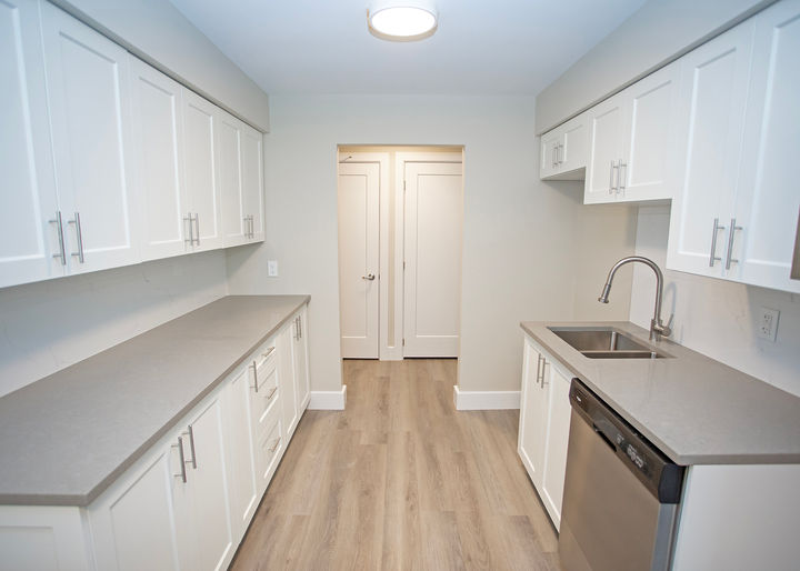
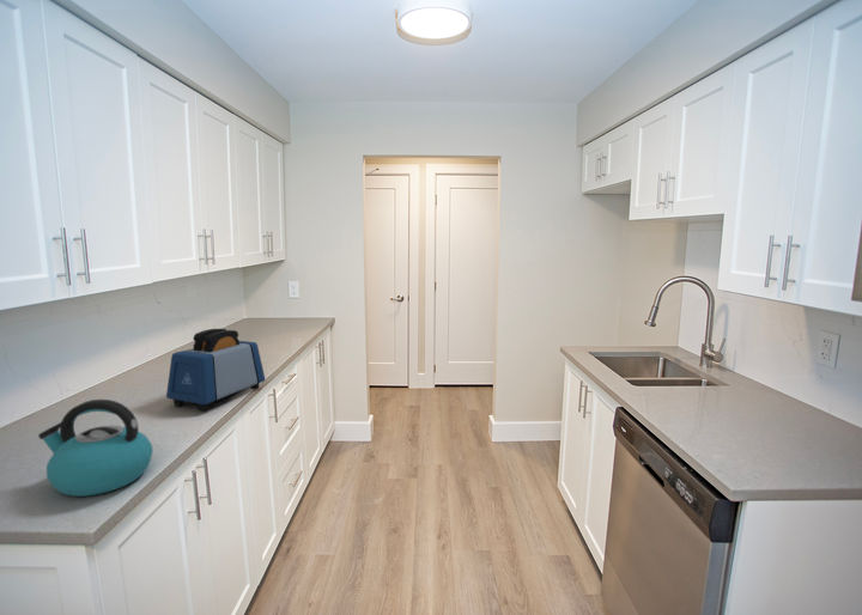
+ kettle [37,398,154,498]
+ toaster [165,328,266,412]
